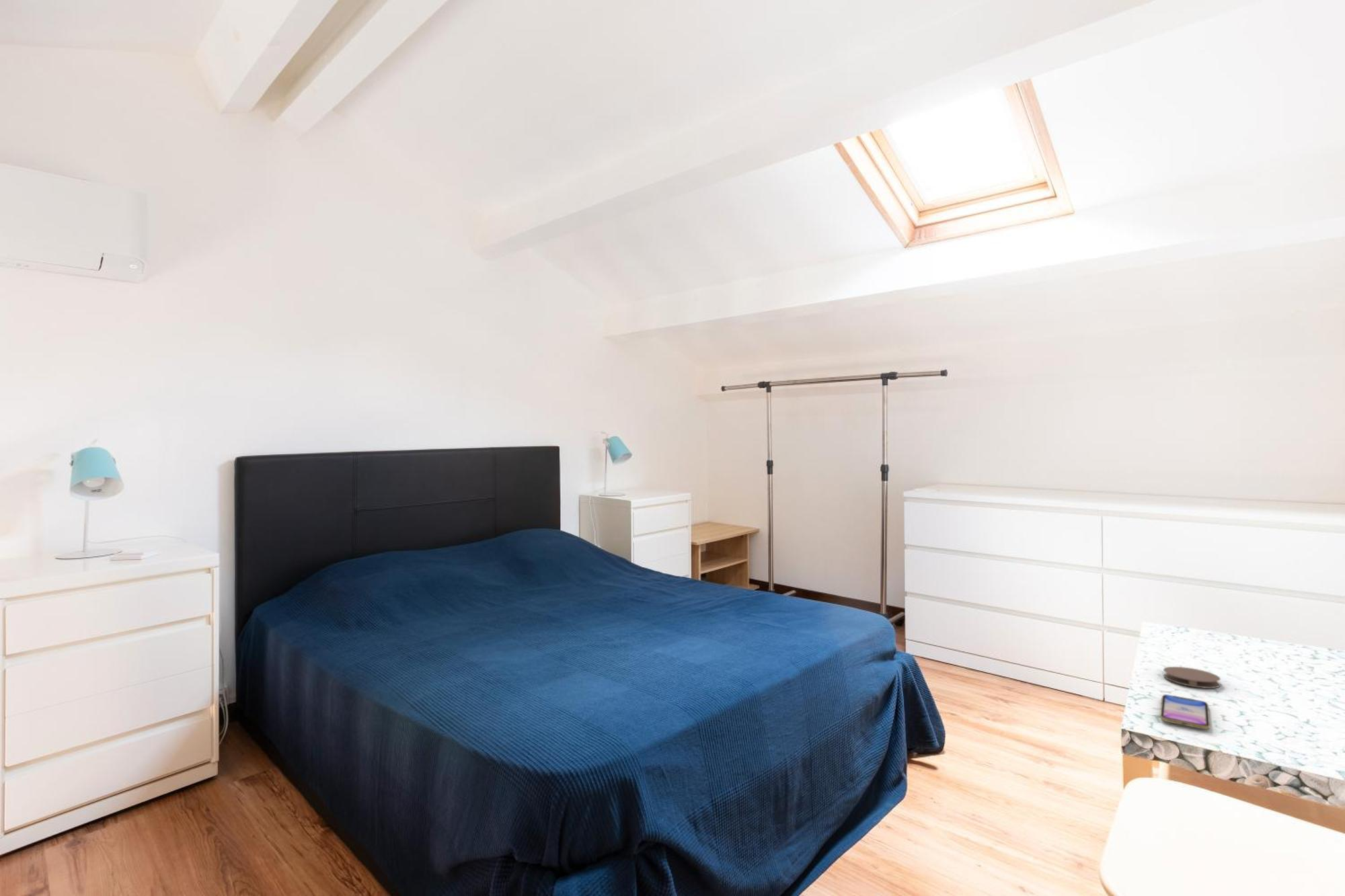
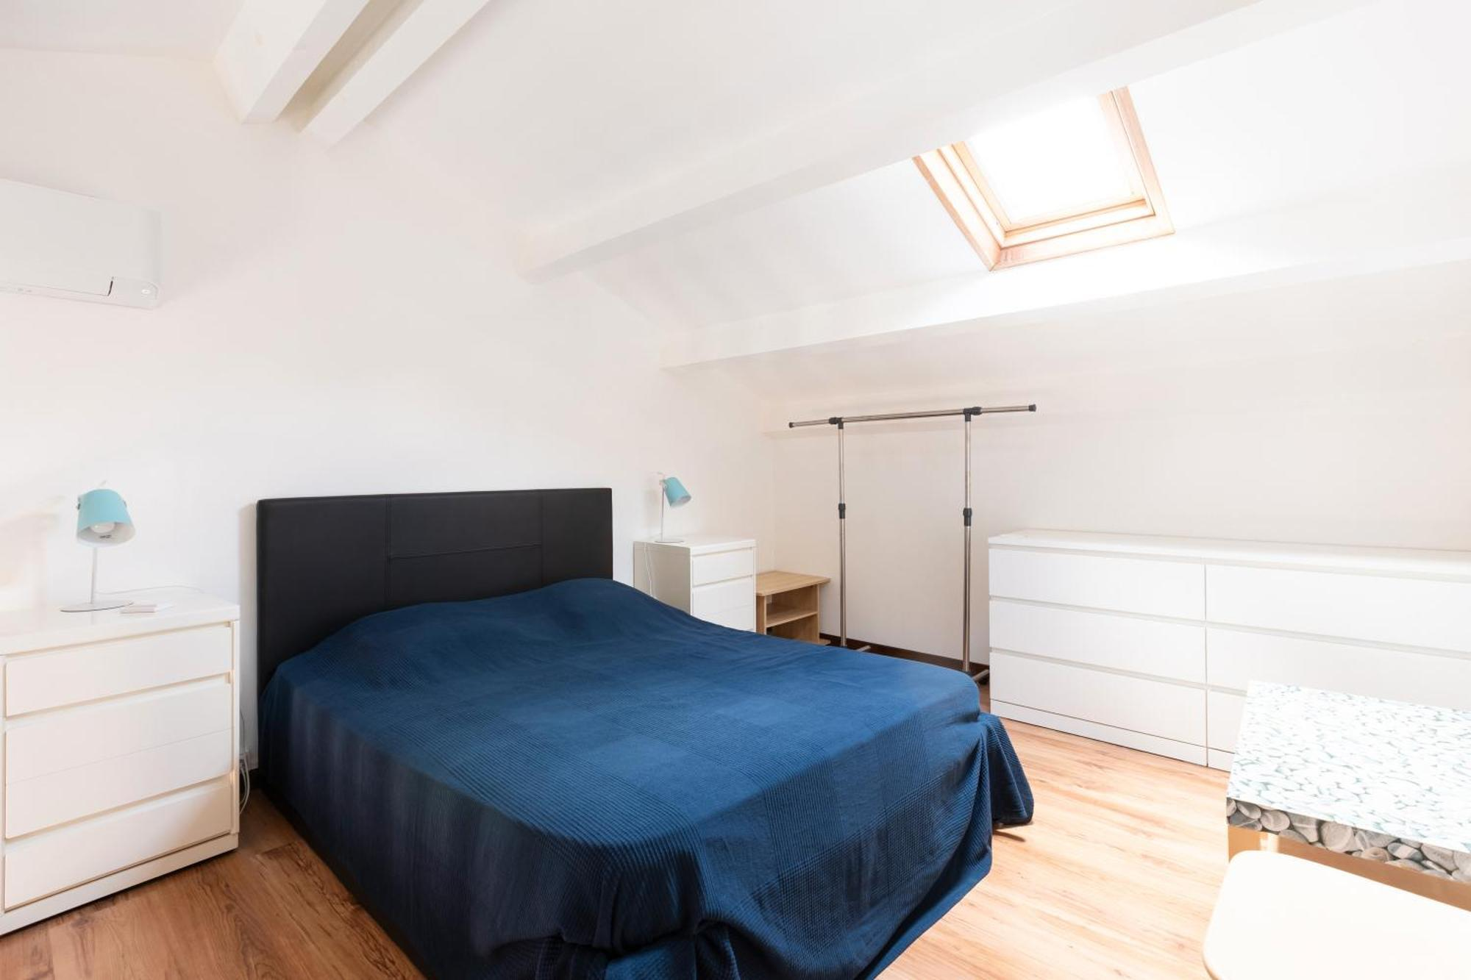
- coaster [1163,666,1221,689]
- smartphone [1159,694,1210,730]
